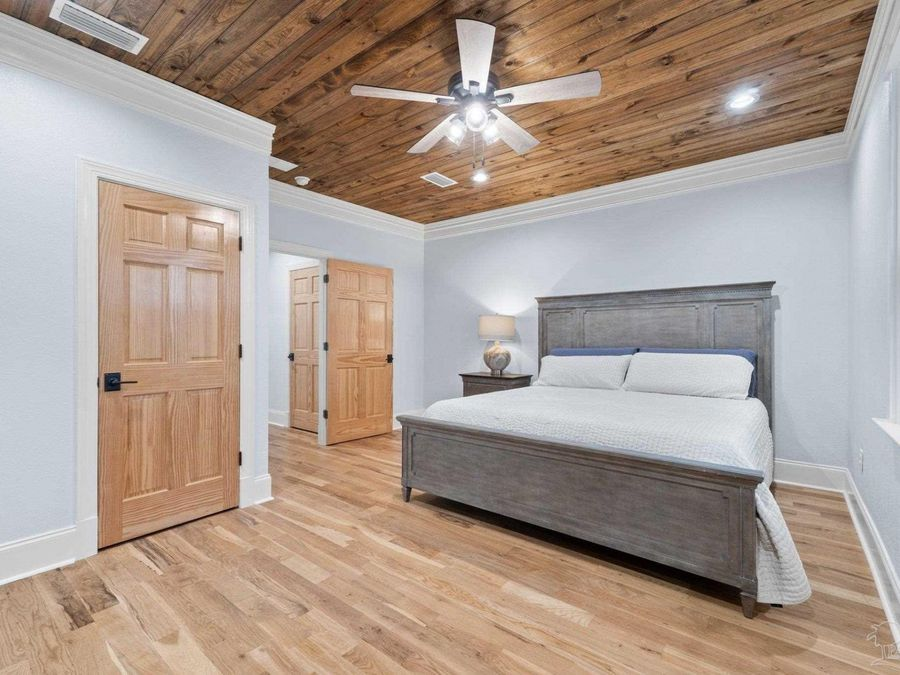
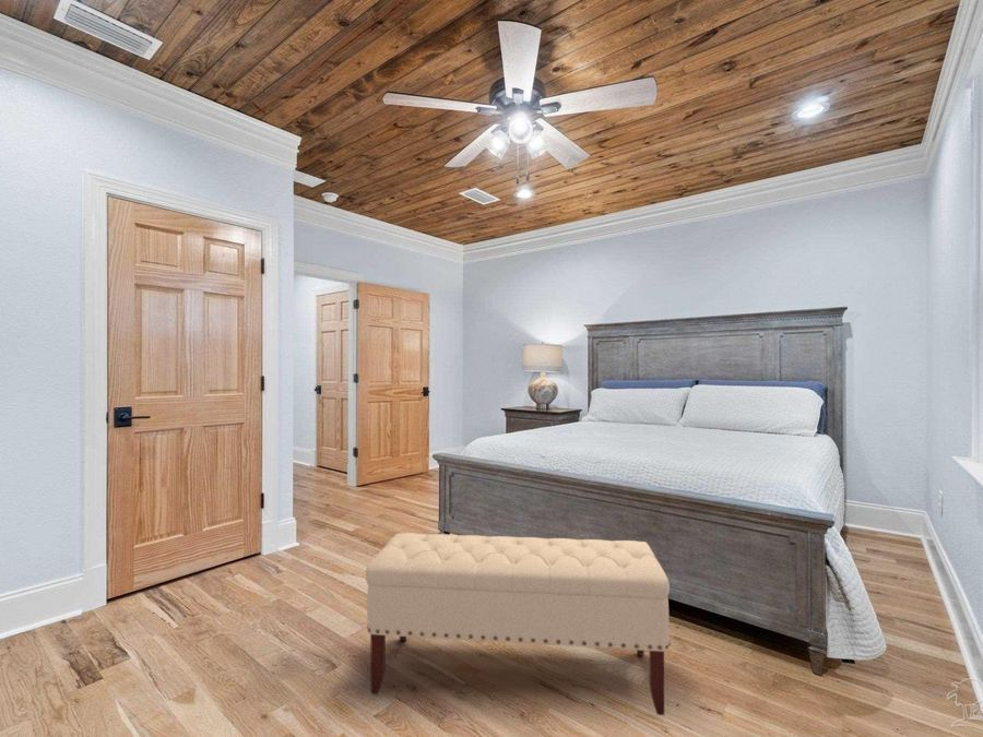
+ bench [365,532,672,716]
